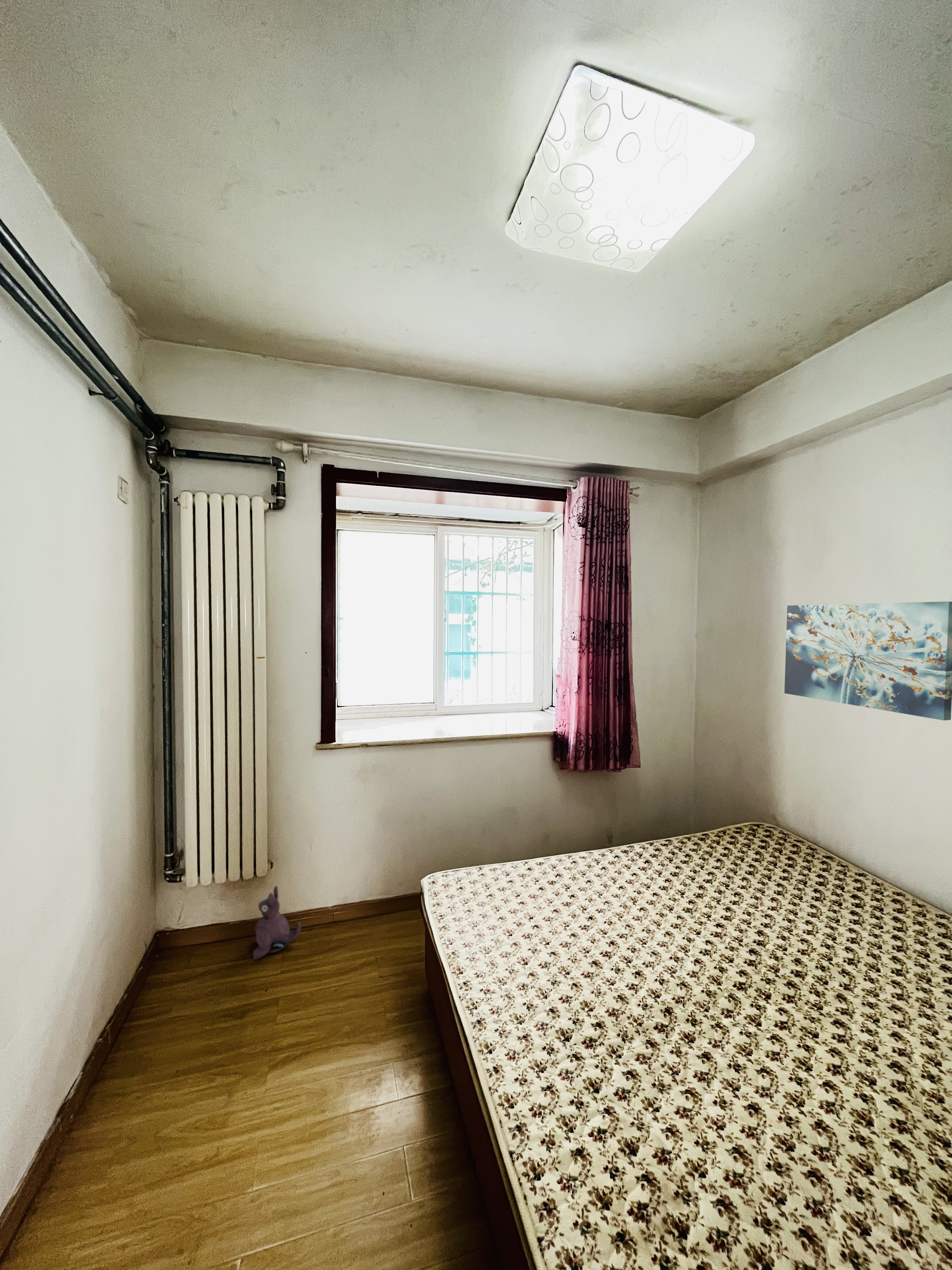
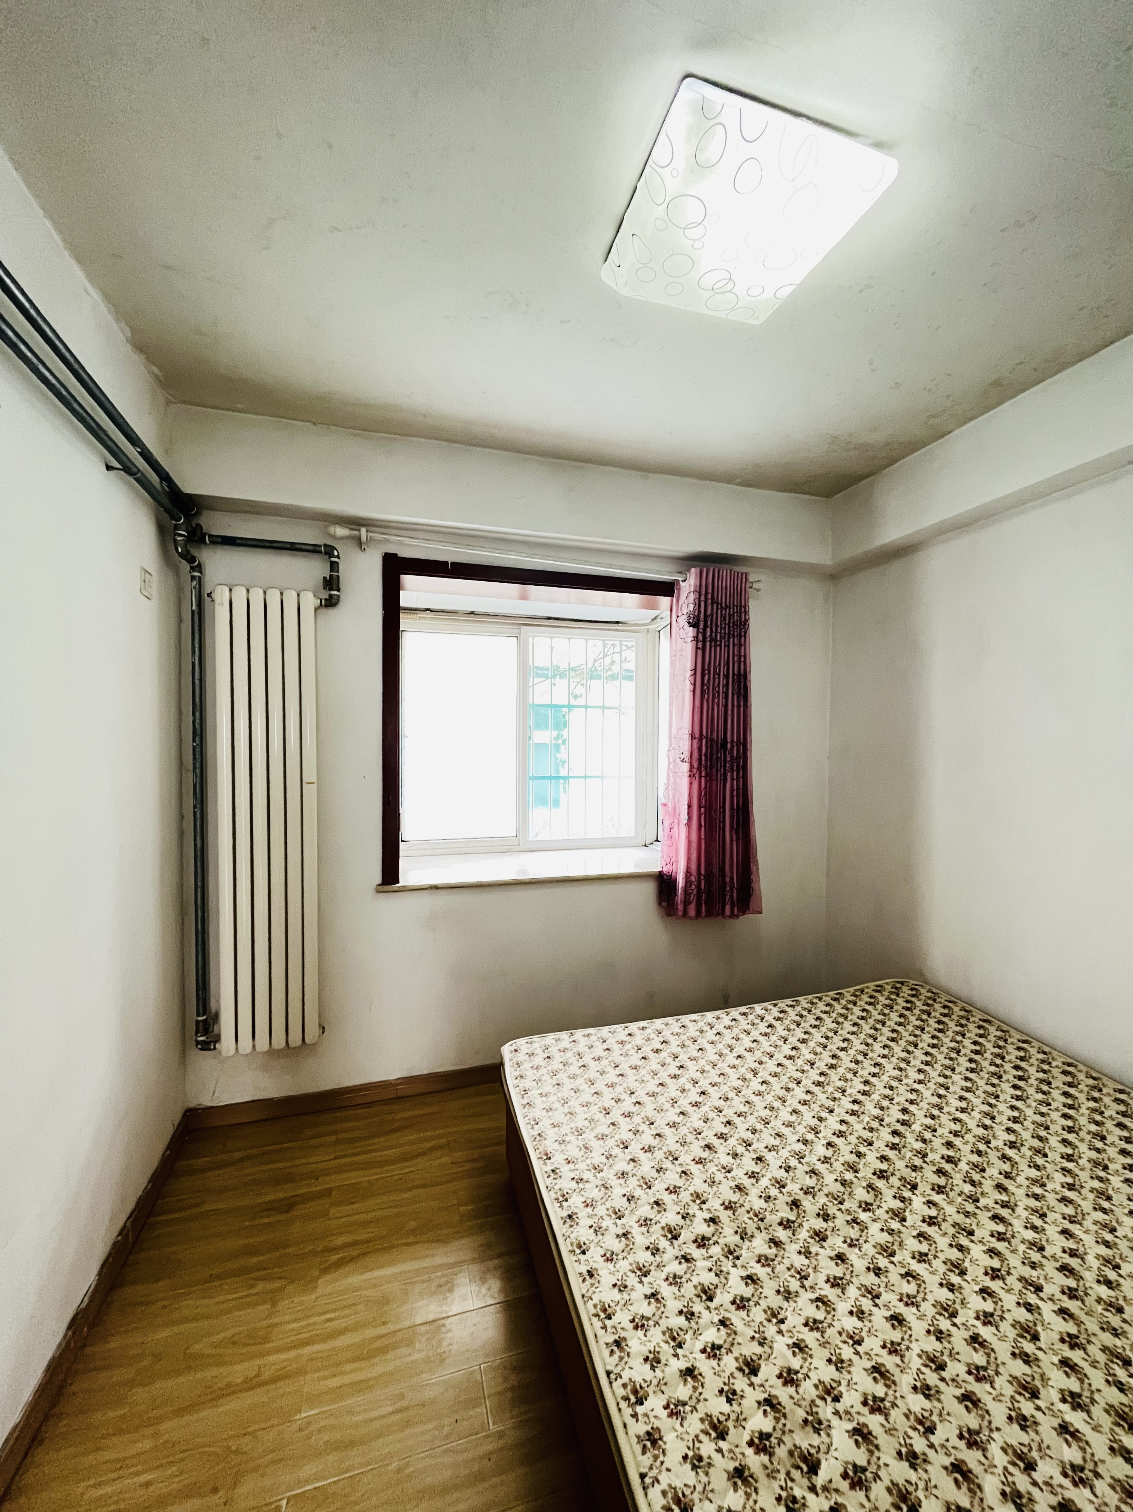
- wall art [784,601,952,721]
- plush toy [253,885,301,960]
